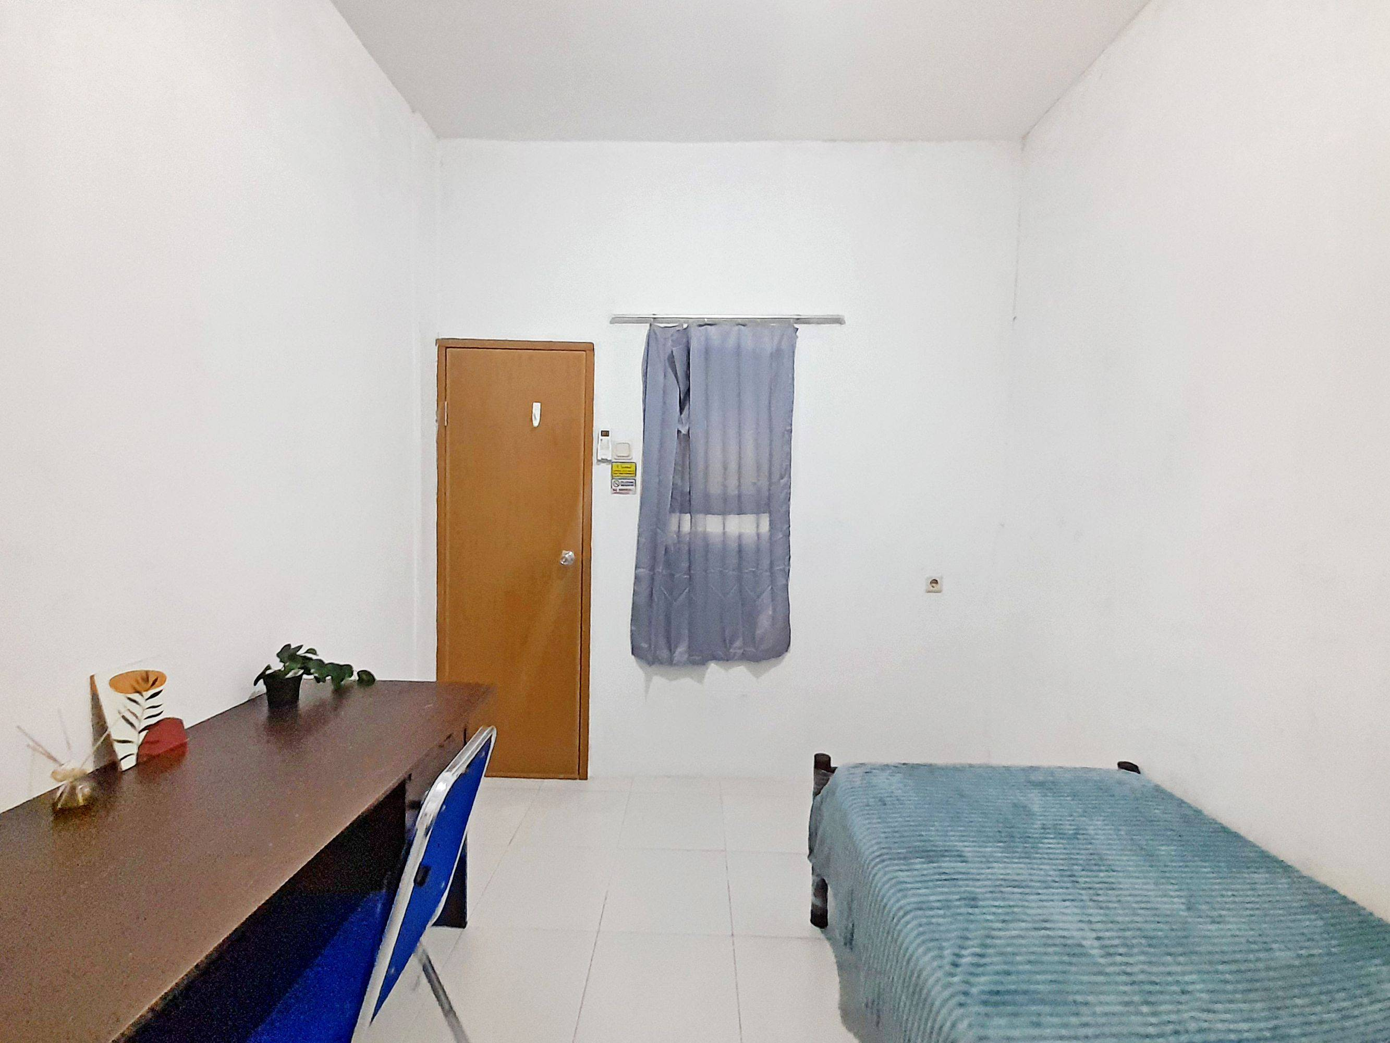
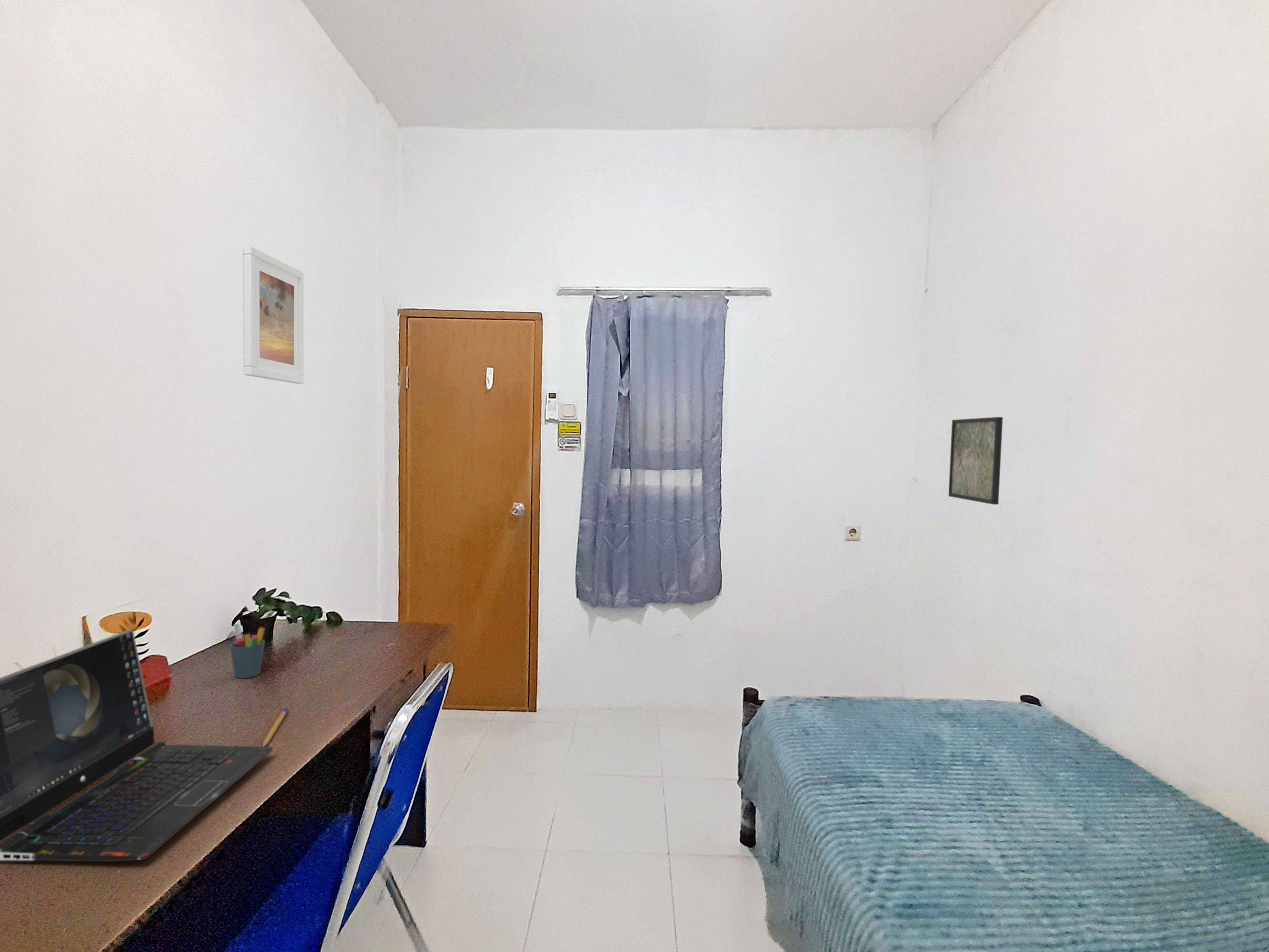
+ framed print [243,246,304,385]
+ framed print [948,417,1003,505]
+ laptop computer [0,629,273,862]
+ pen holder [229,623,266,679]
+ pencil [262,707,288,747]
